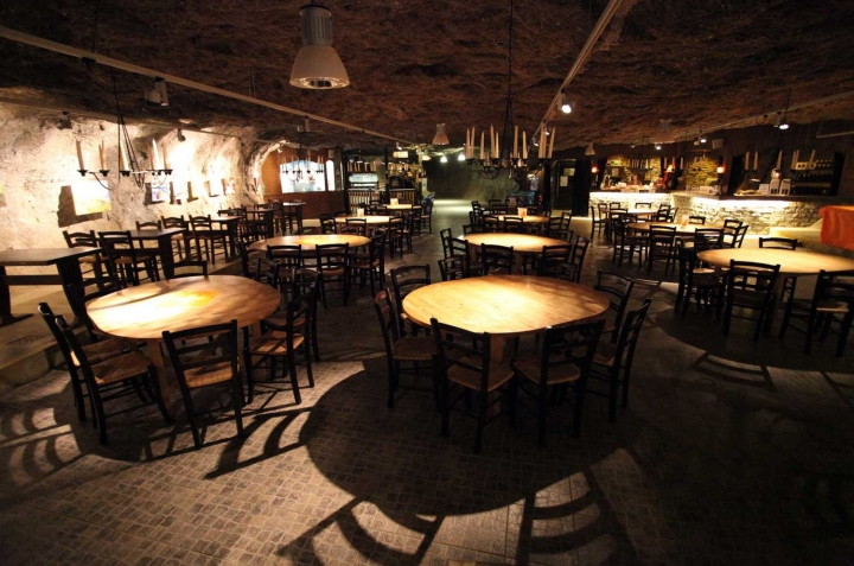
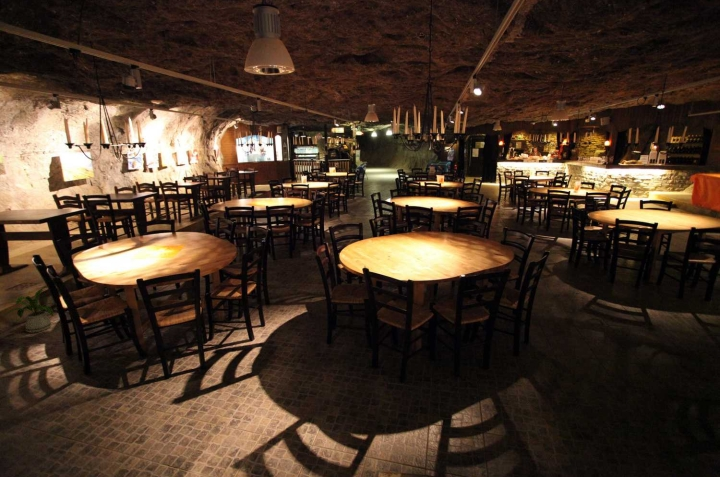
+ house plant [1,285,56,334]
